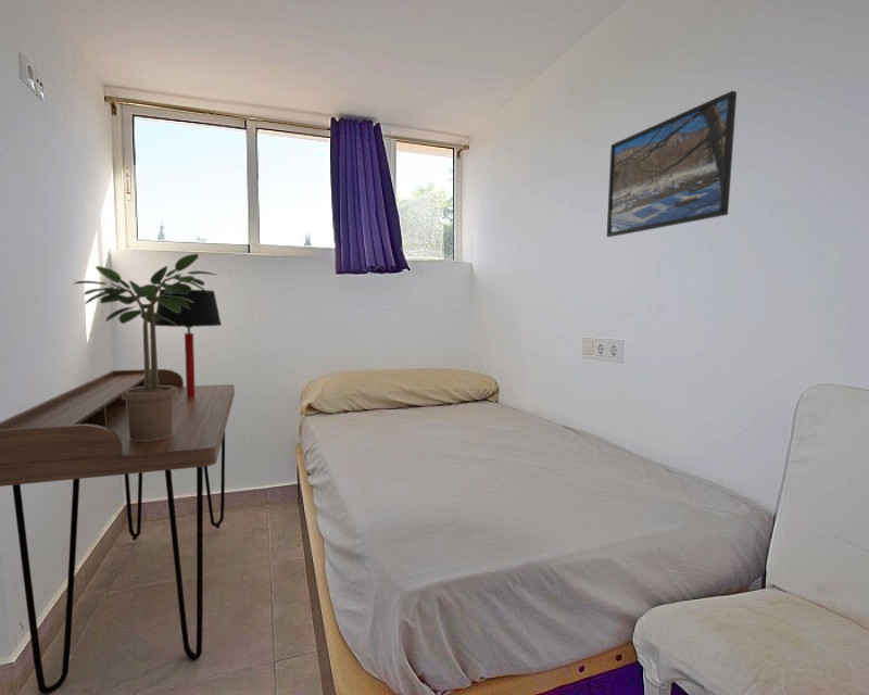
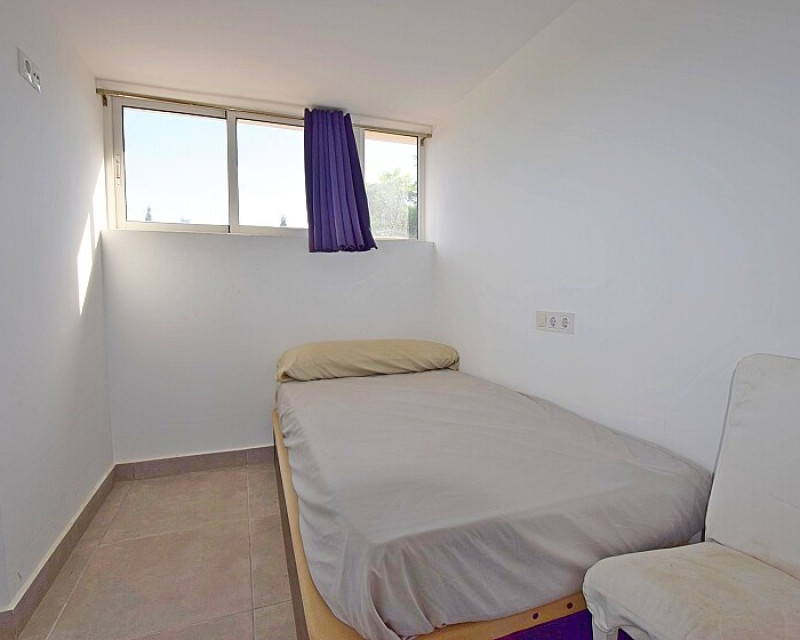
- potted plant [73,253,217,441]
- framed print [606,90,738,238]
- table lamp [155,288,223,399]
- desk [0,368,236,695]
